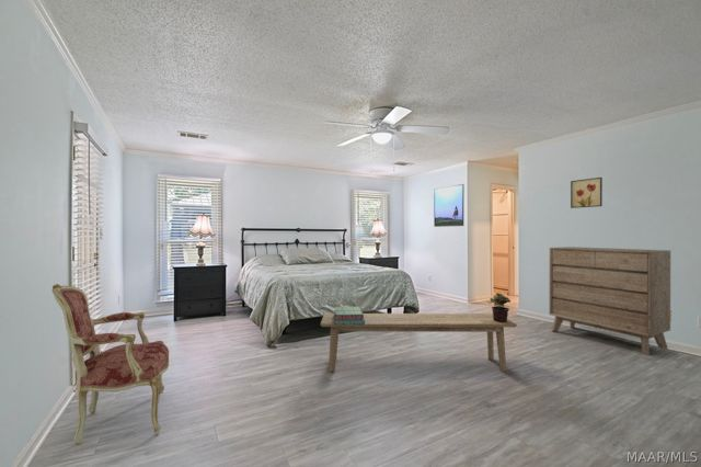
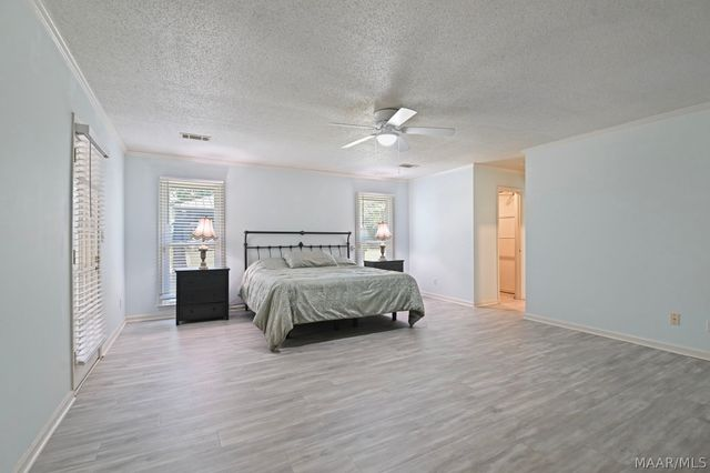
- armchair [51,283,170,446]
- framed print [433,183,464,228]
- potted plant [486,292,512,322]
- bench [320,312,518,374]
- wall art [570,176,604,209]
- dresser [549,246,671,356]
- stack of books [333,306,365,326]
